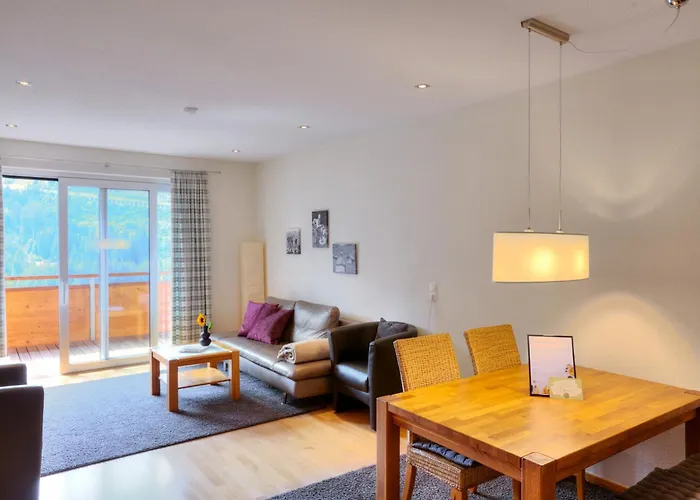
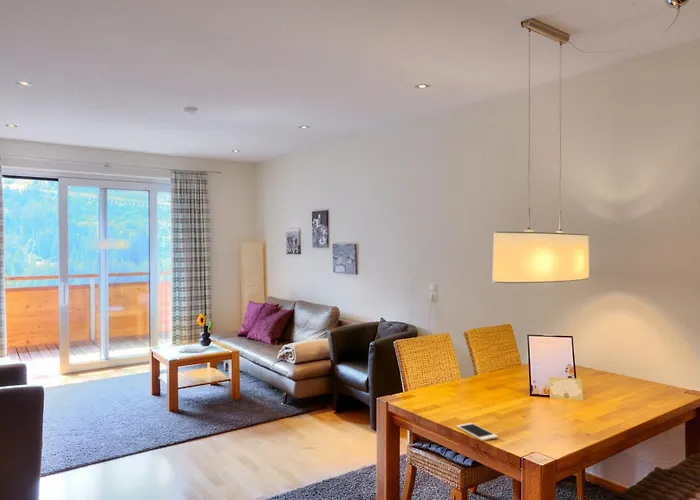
+ cell phone [455,422,499,442]
